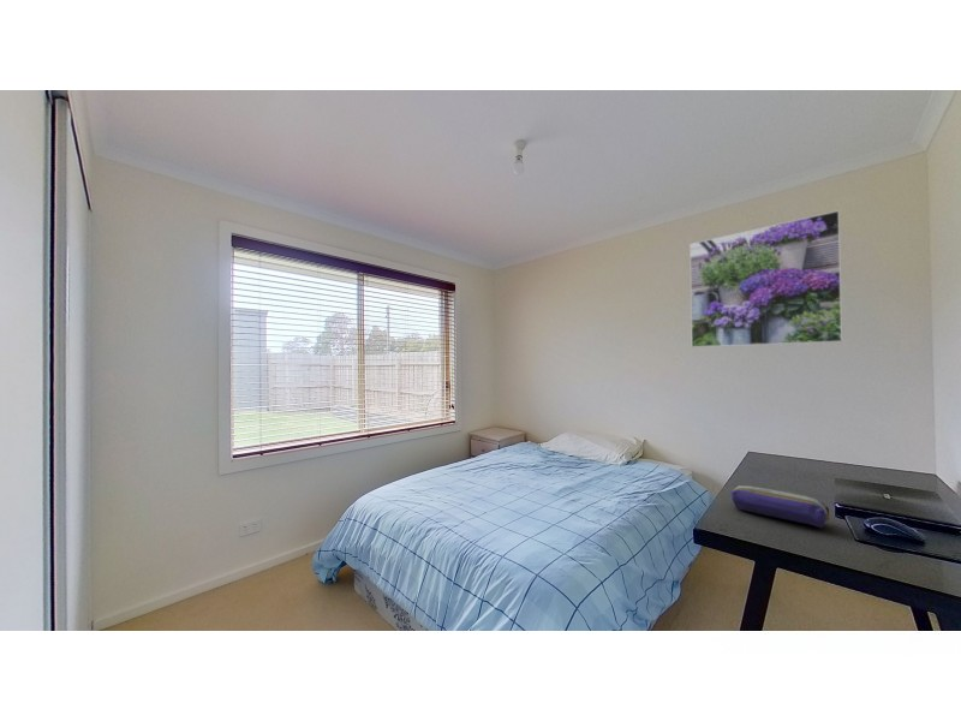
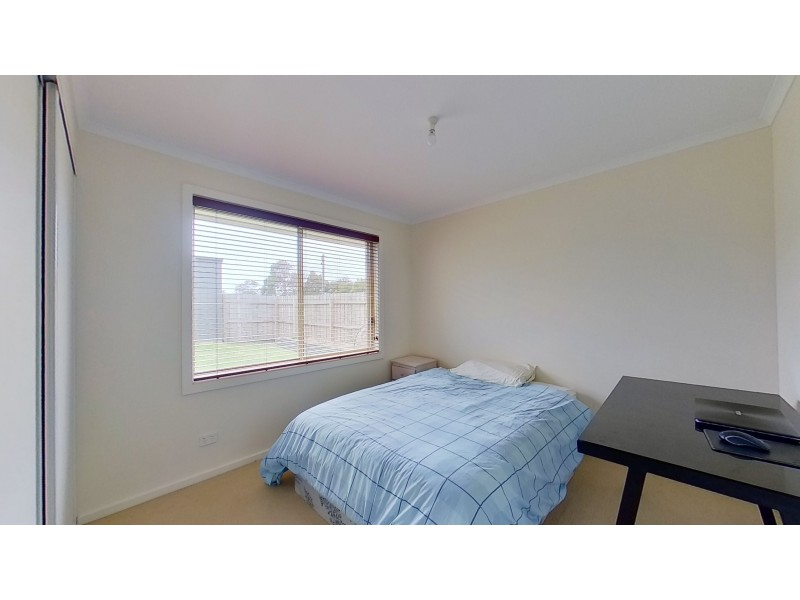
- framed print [688,209,843,348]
- pencil case [730,484,830,529]
